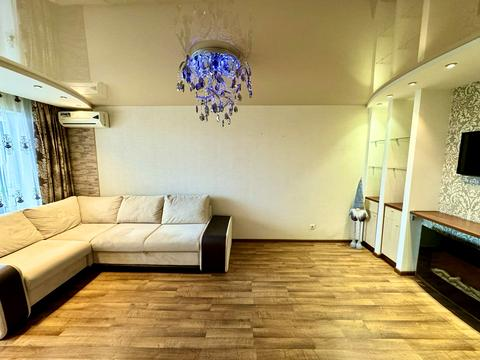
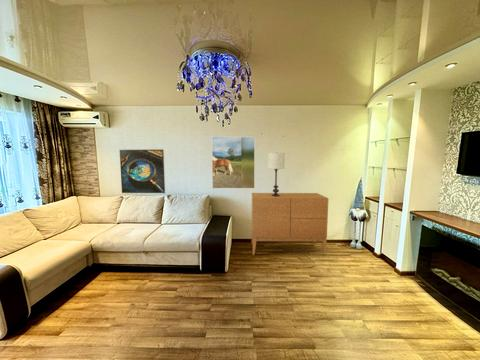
+ sideboard [251,192,329,257]
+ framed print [211,136,256,189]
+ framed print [119,148,166,194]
+ lamp [267,151,286,197]
